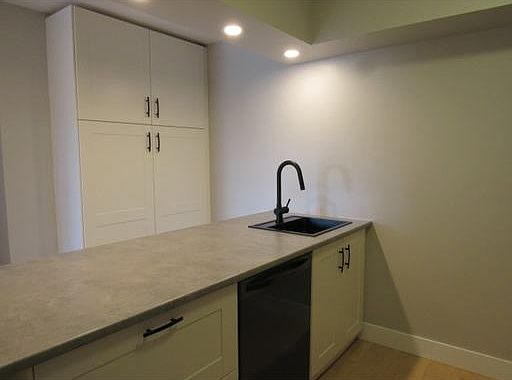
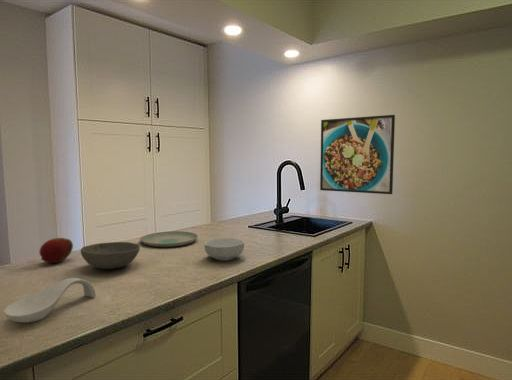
+ bowl [80,241,141,270]
+ cereal bowl [203,237,245,262]
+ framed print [319,114,396,195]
+ plate [139,230,198,248]
+ spoon rest [2,277,97,324]
+ fruit [39,237,74,264]
